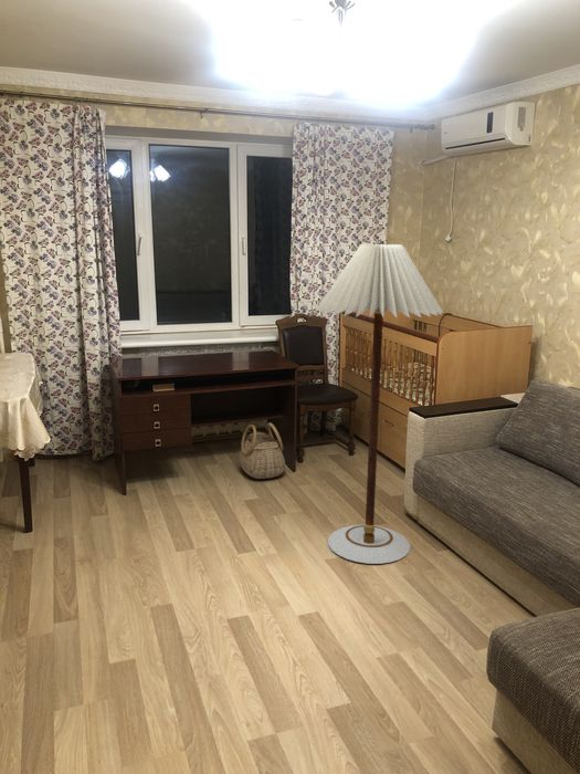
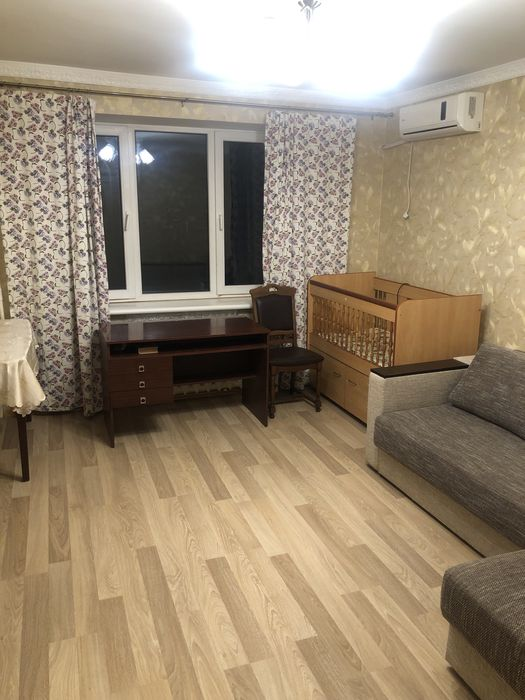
- floor lamp [315,243,444,565]
- basket [239,421,286,480]
